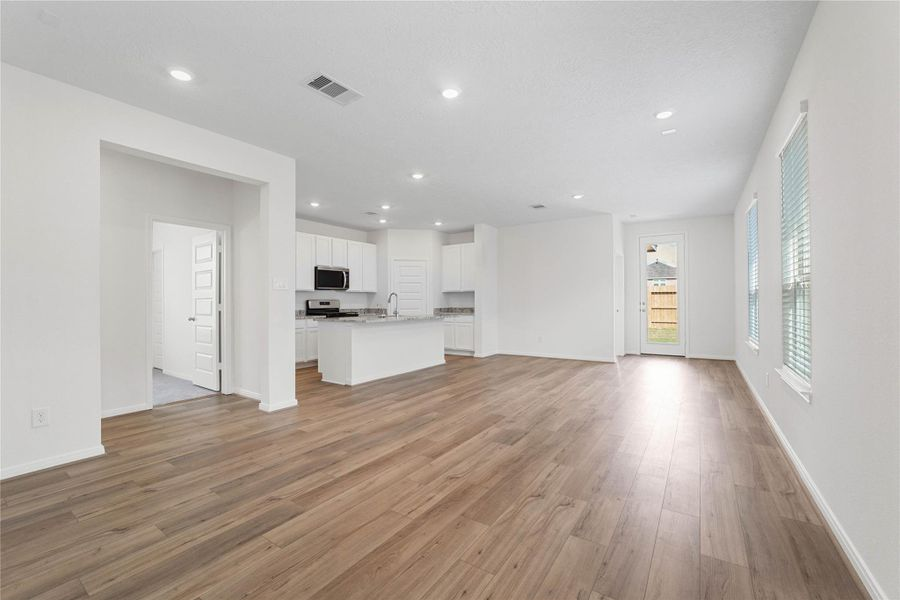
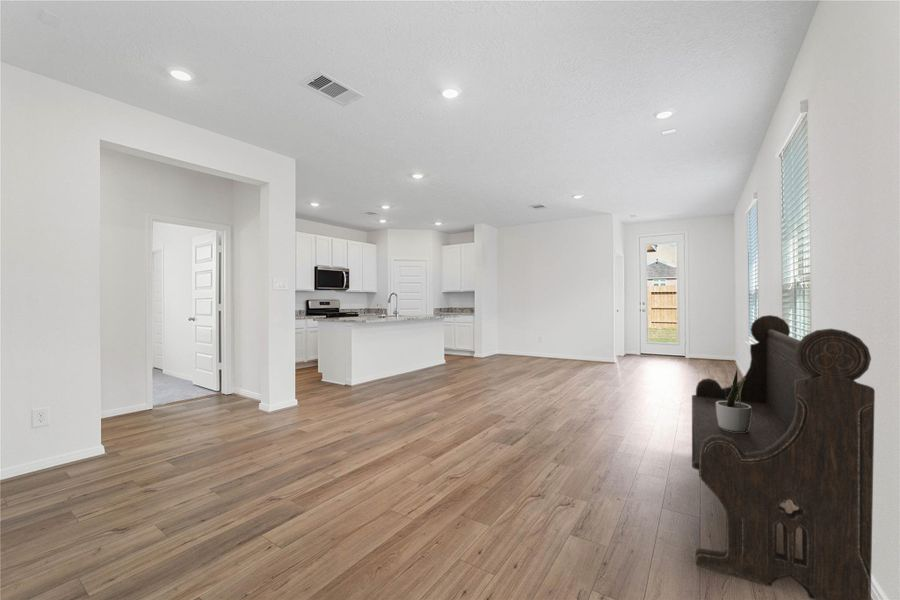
+ potted plant [716,366,751,432]
+ bench [691,314,876,600]
